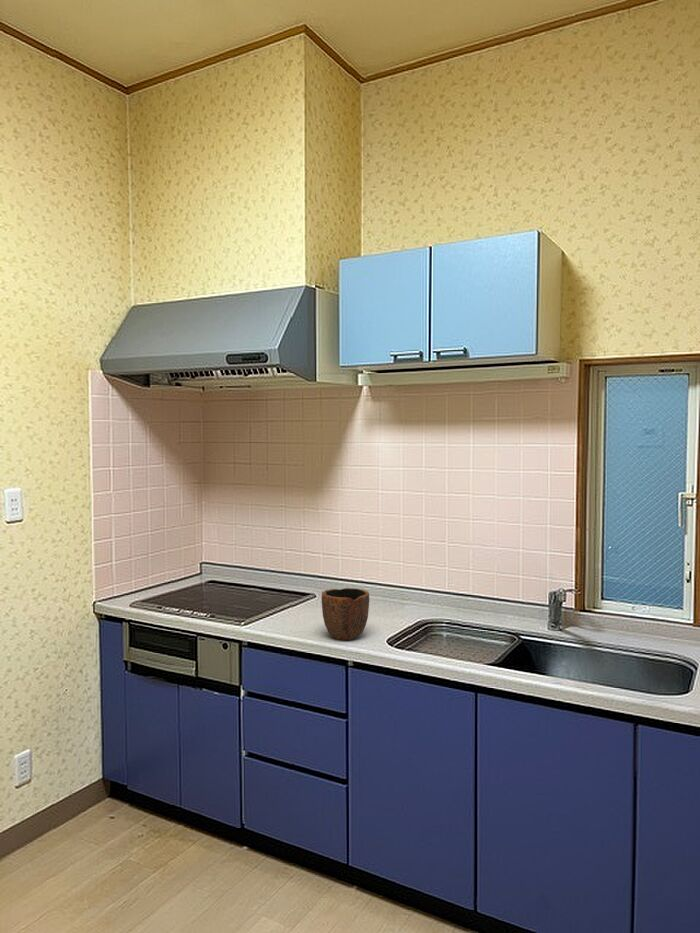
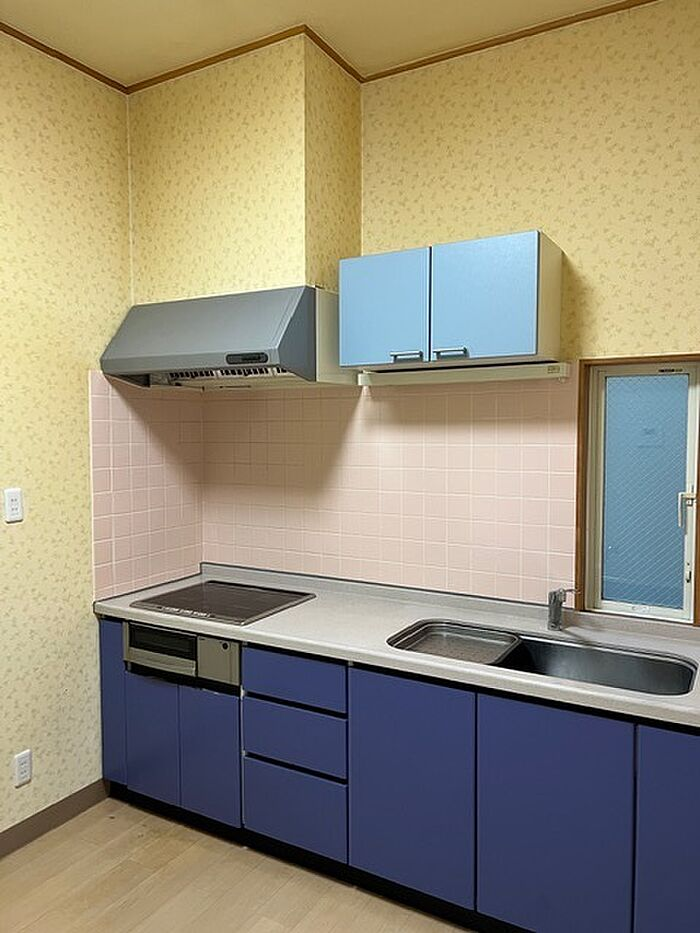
- bowl [321,587,370,641]
